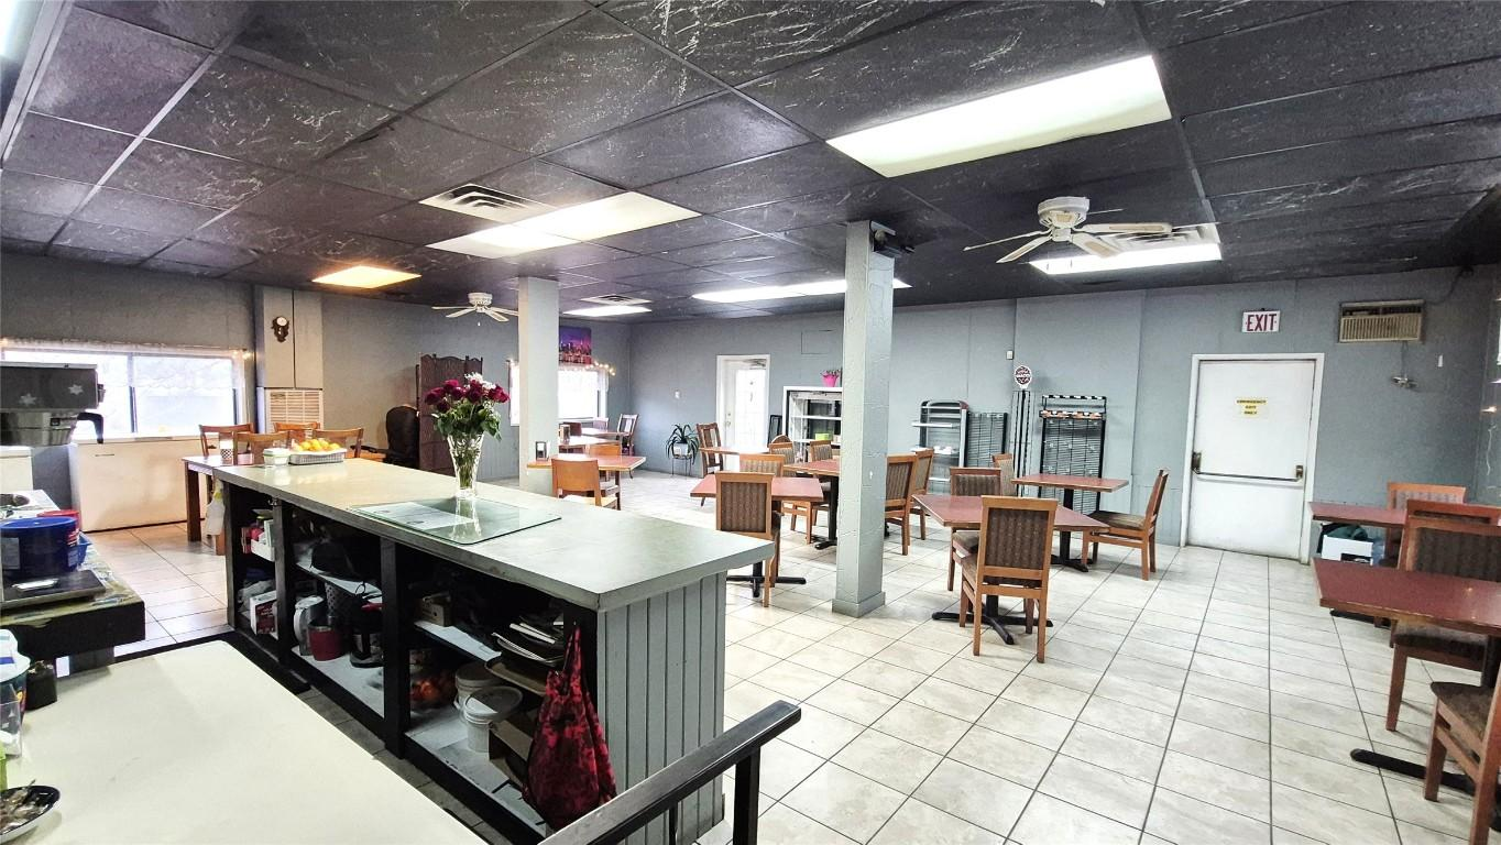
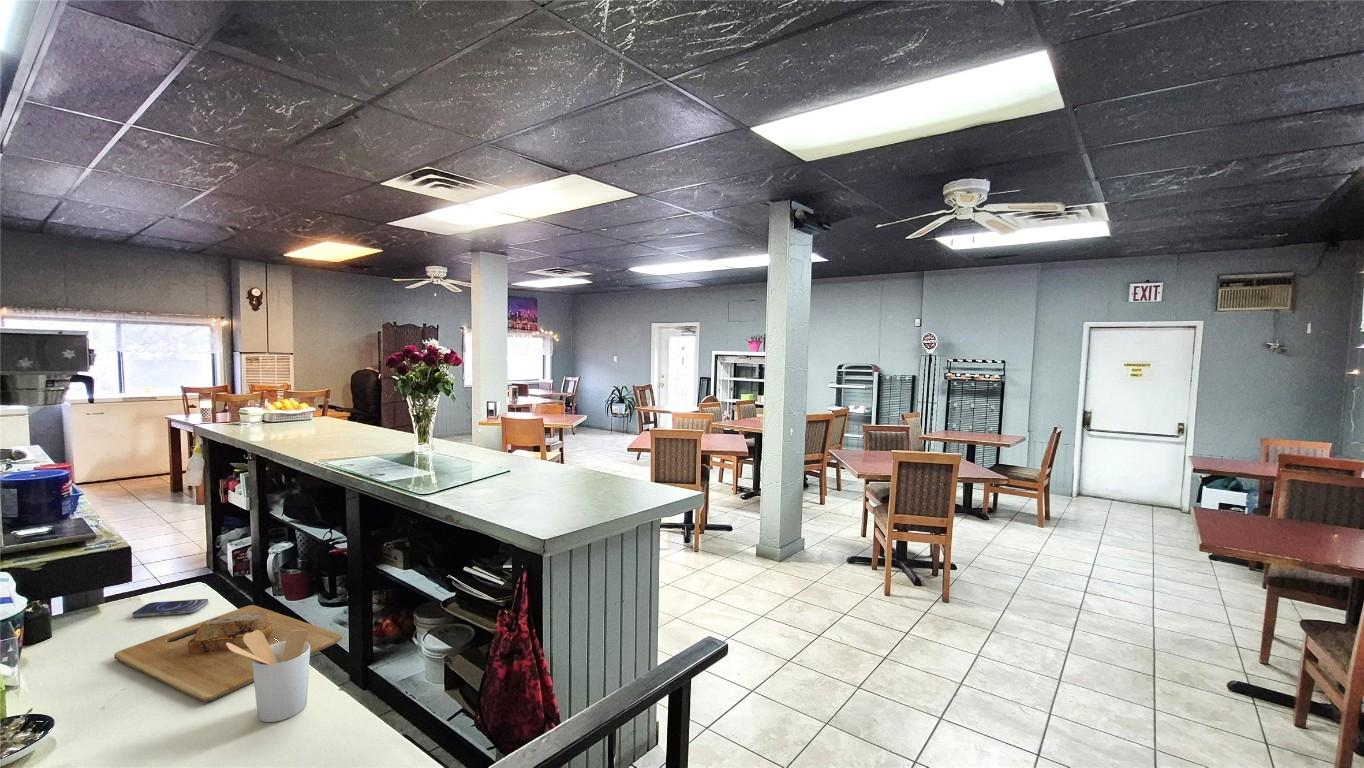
+ utensil holder [226,629,311,723]
+ cutting board [113,604,343,703]
+ smartphone [131,598,209,618]
